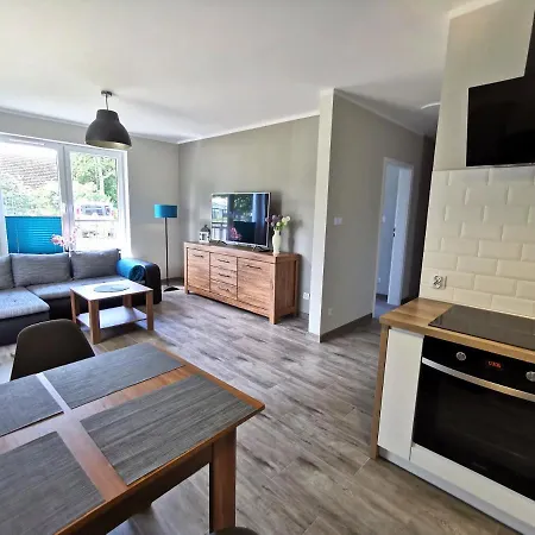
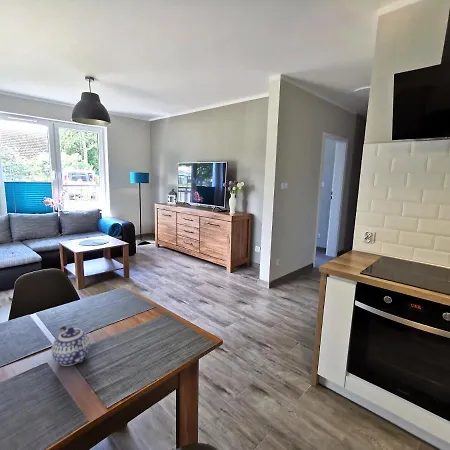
+ teapot [51,325,91,367]
